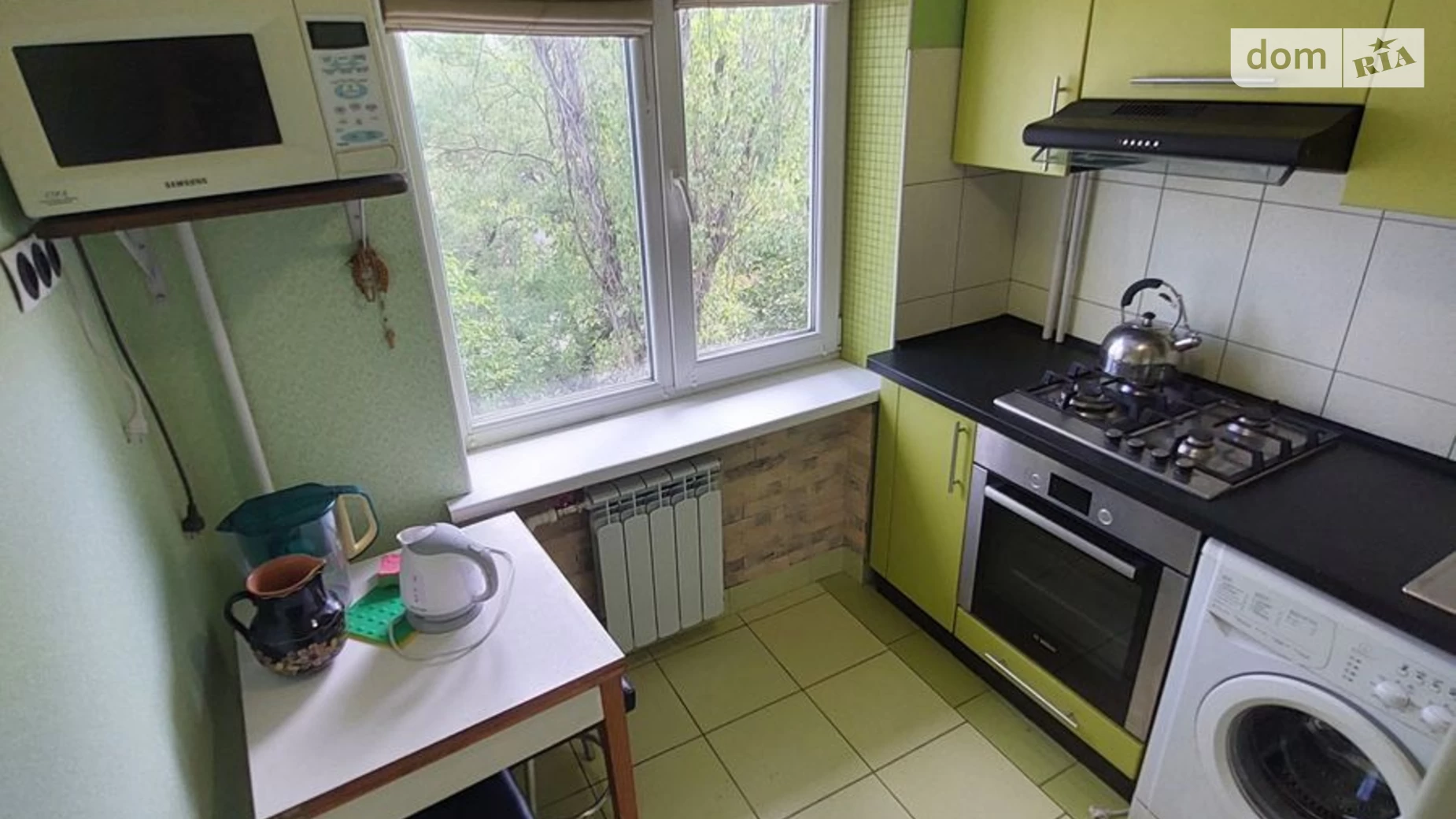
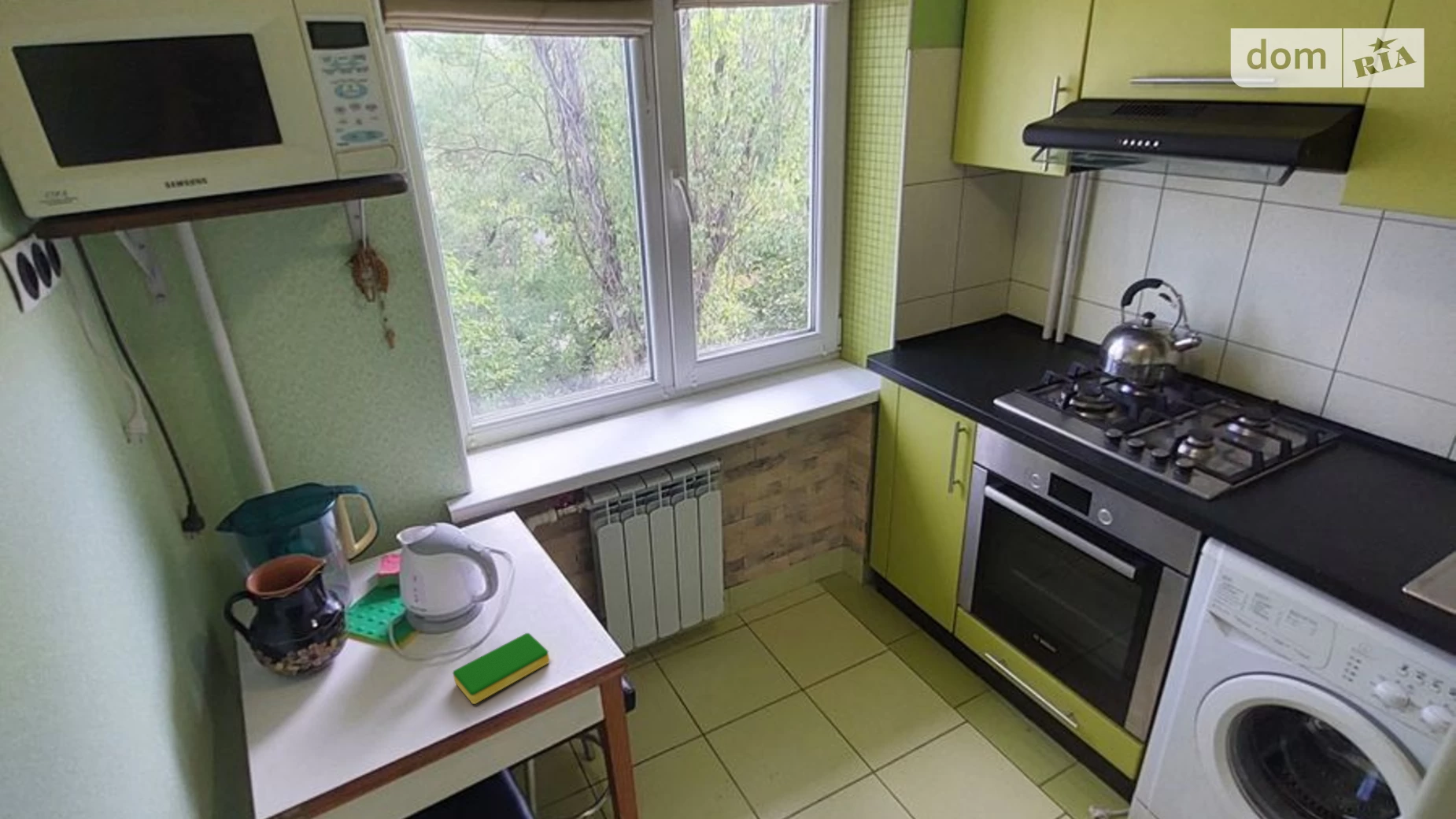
+ dish sponge [452,632,550,705]
